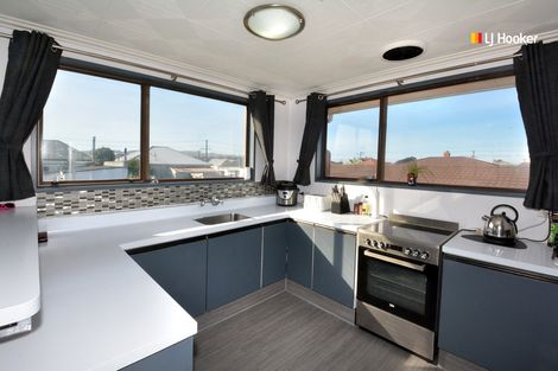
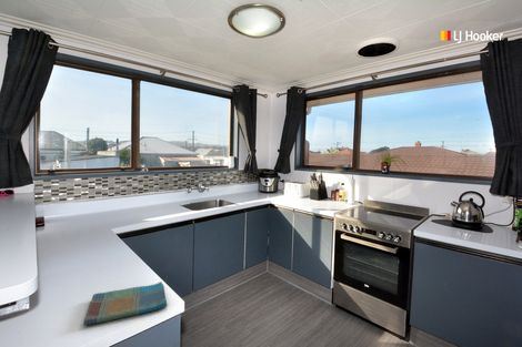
+ dish towel [82,280,169,327]
